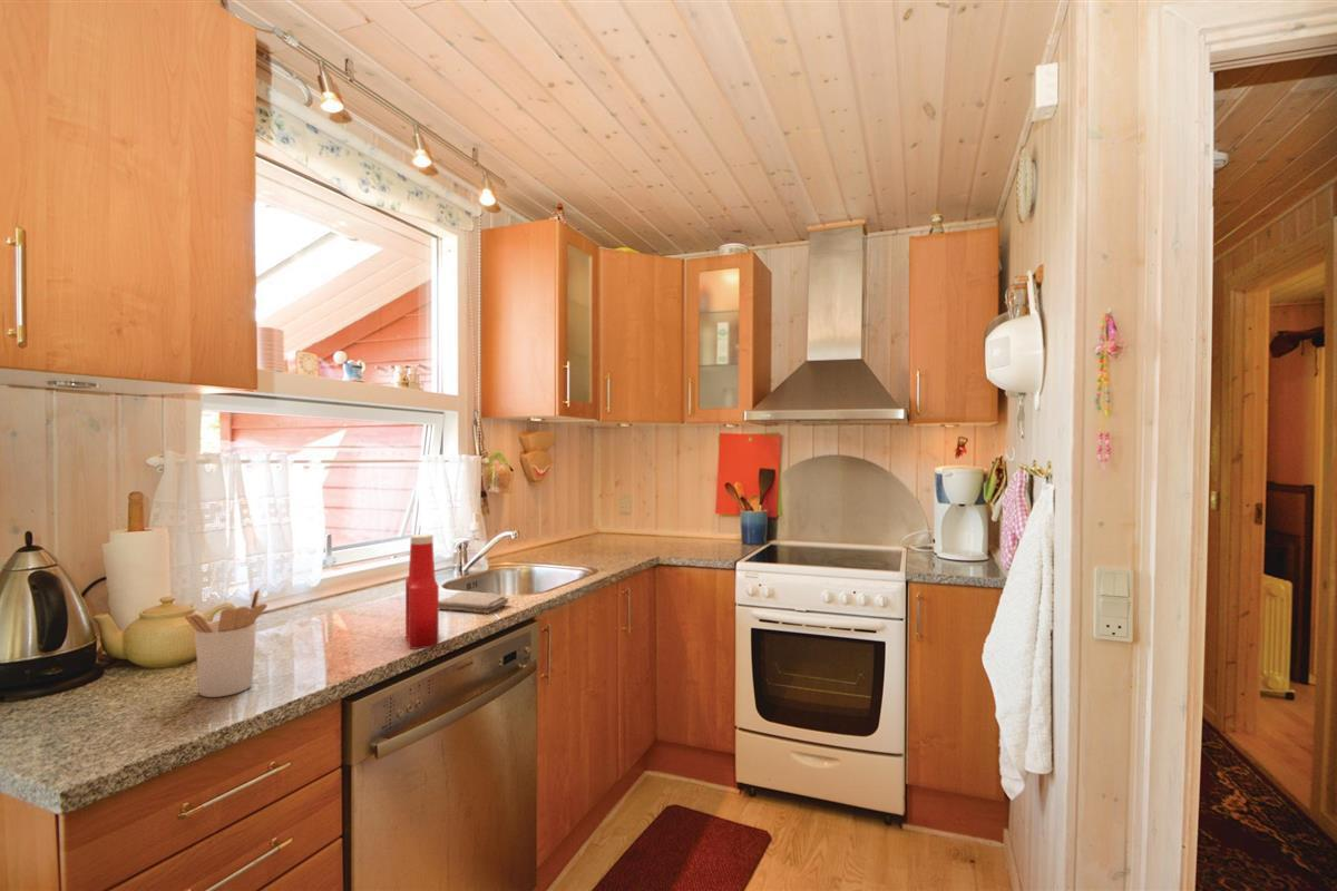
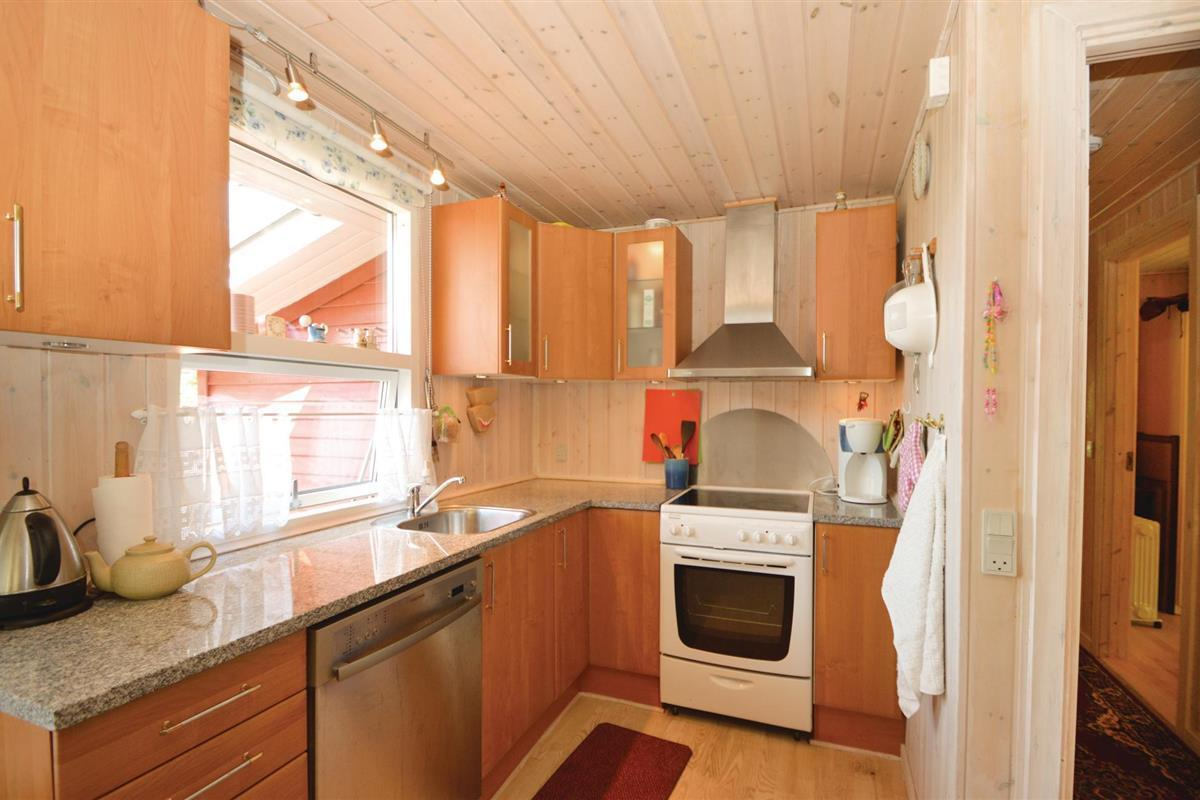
- utensil holder [184,588,269,698]
- soap bottle [404,533,440,650]
- washcloth [439,590,509,615]
